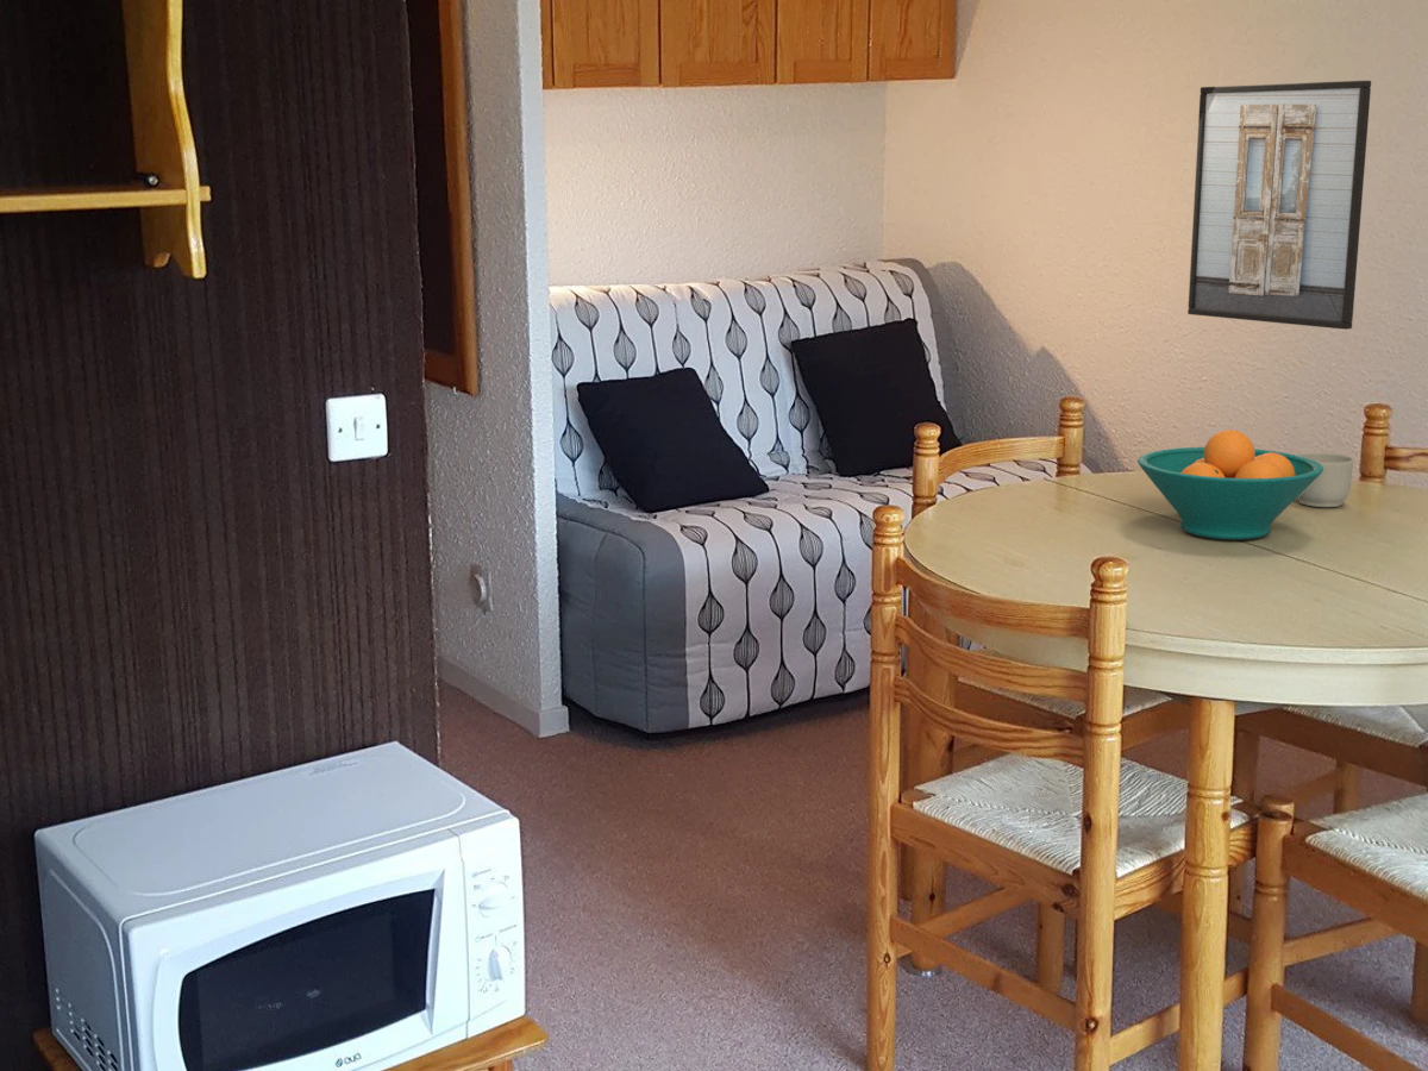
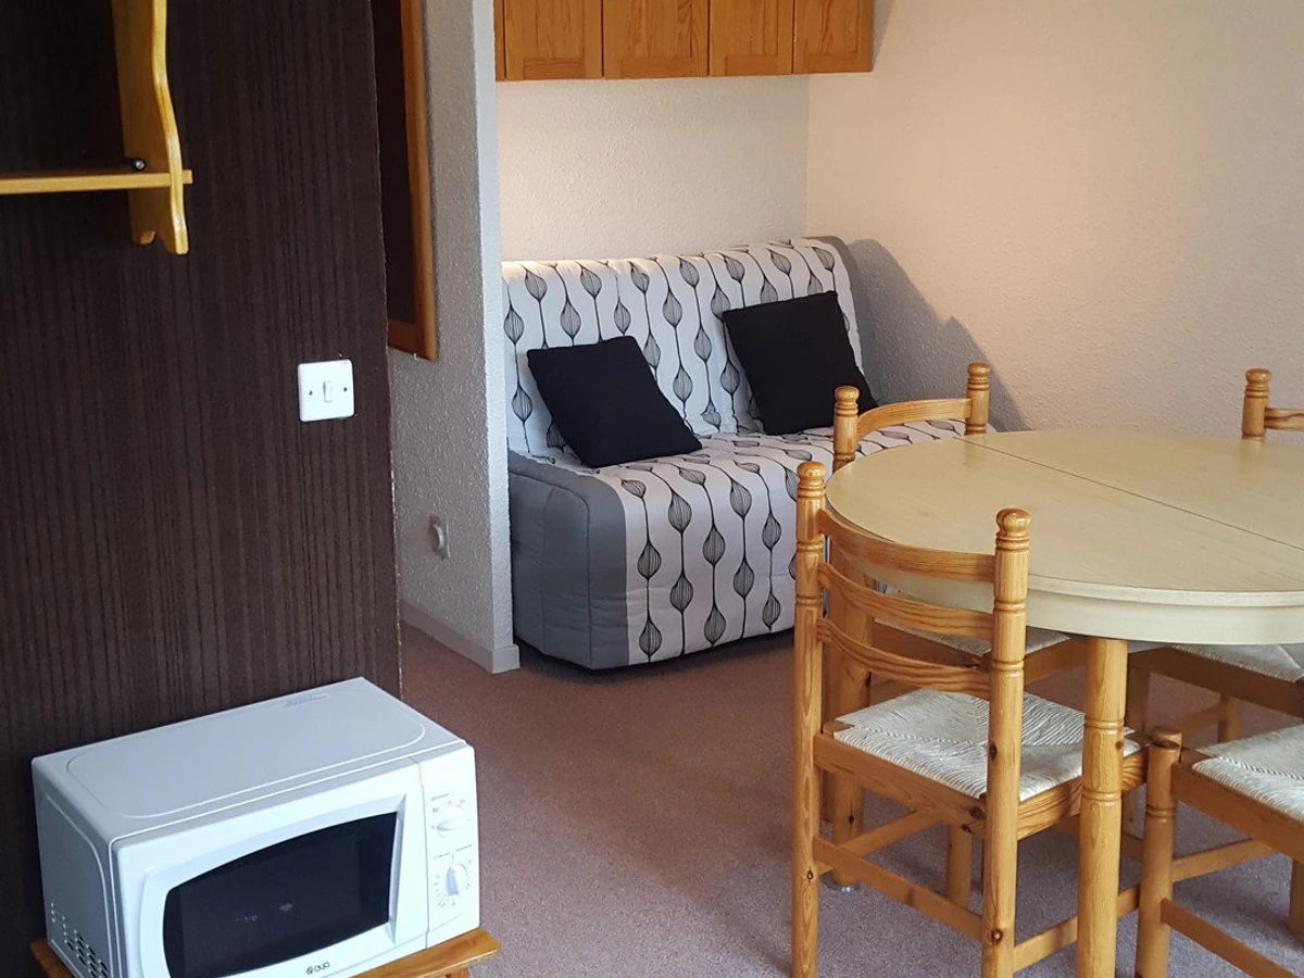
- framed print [1186,80,1372,331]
- mug [1296,451,1354,508]
- fruit bowl [1136,428,1324,540]
